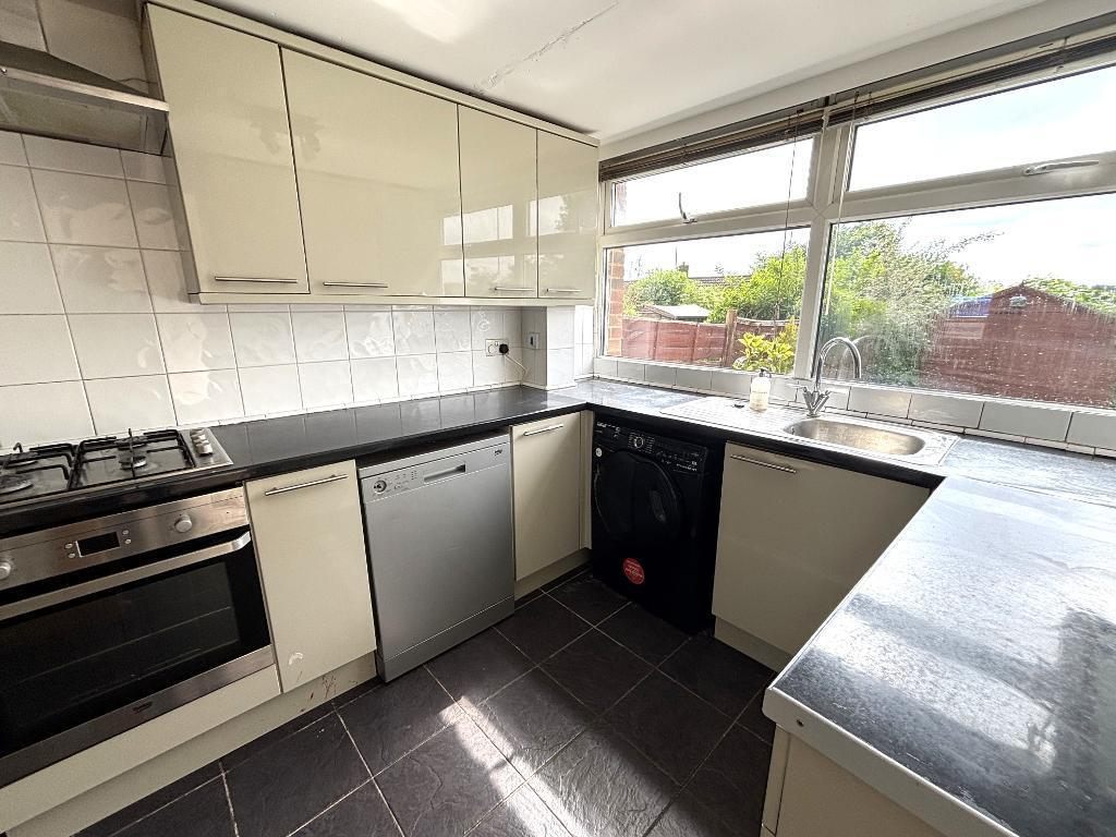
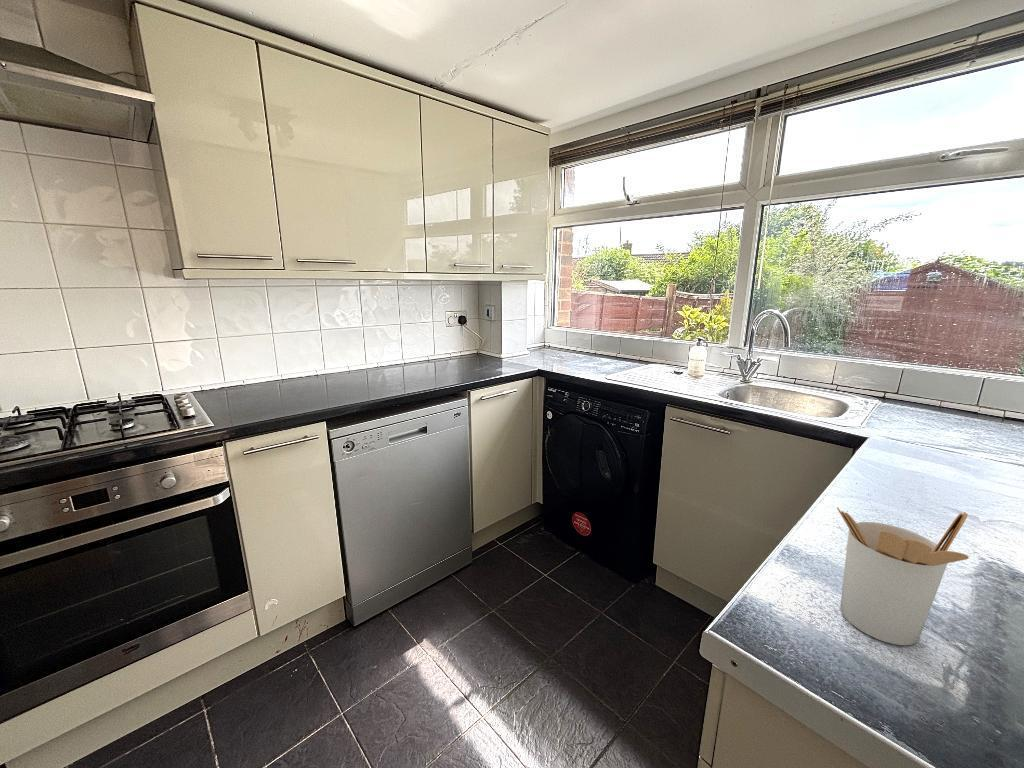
+ utensil holder [836,506,970,646]
